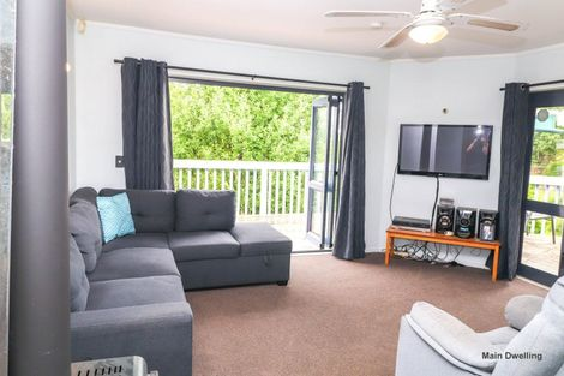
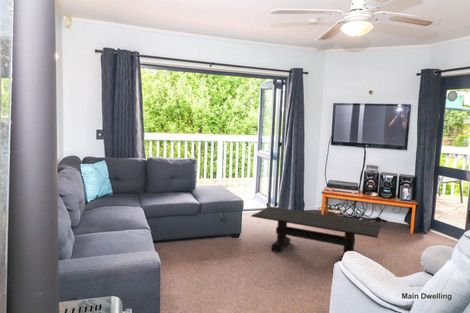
+ coffee table [250,205,383,262]
